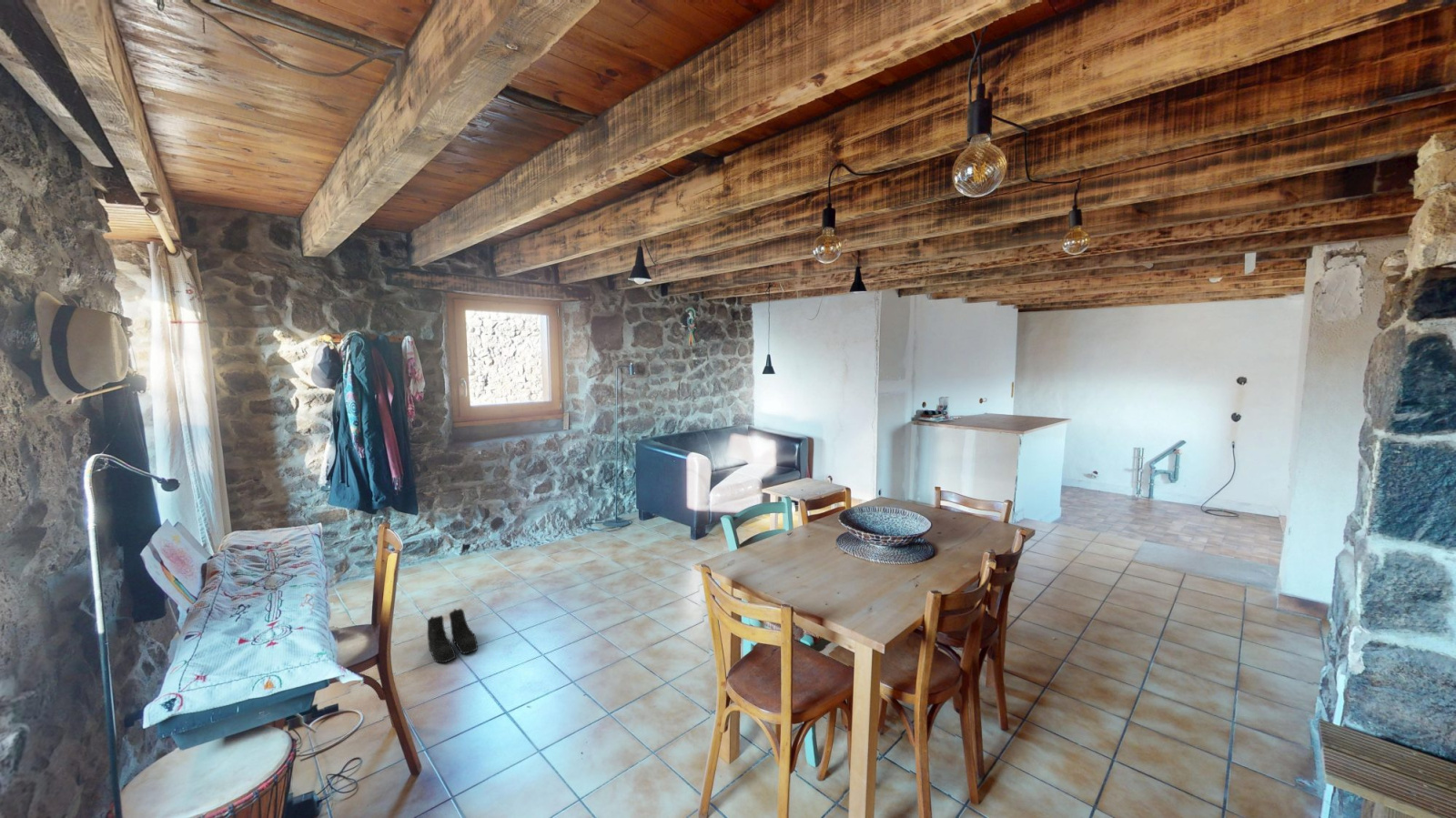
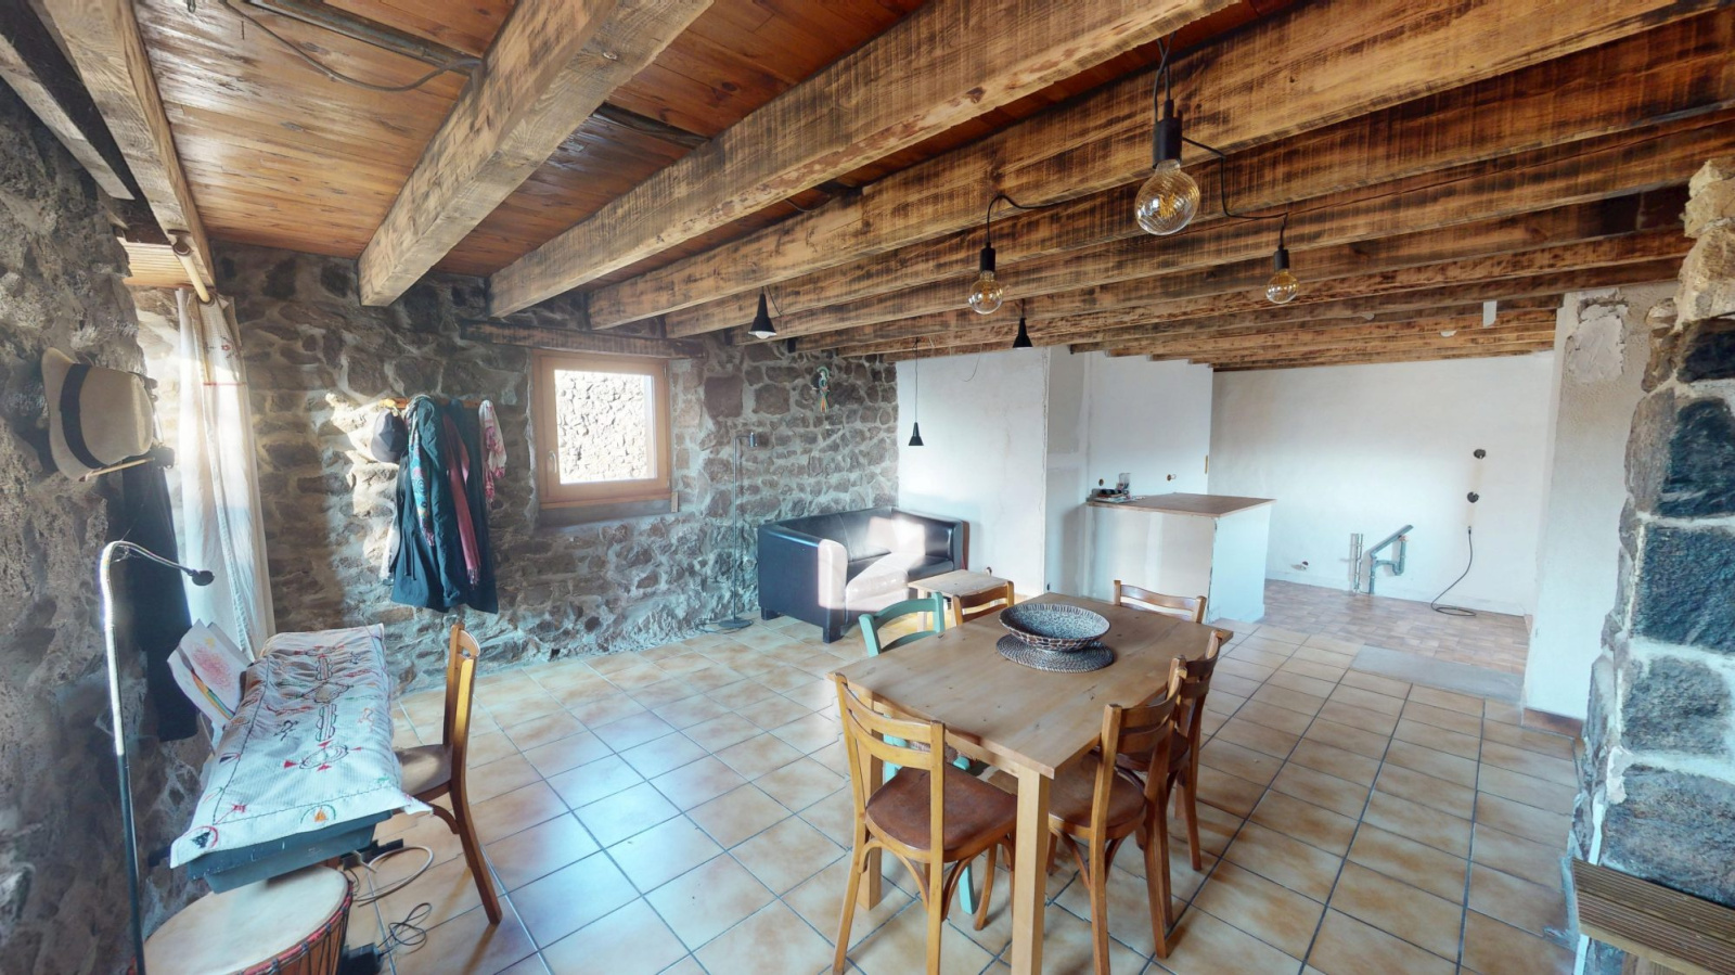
- boots [427,608,479,663]
